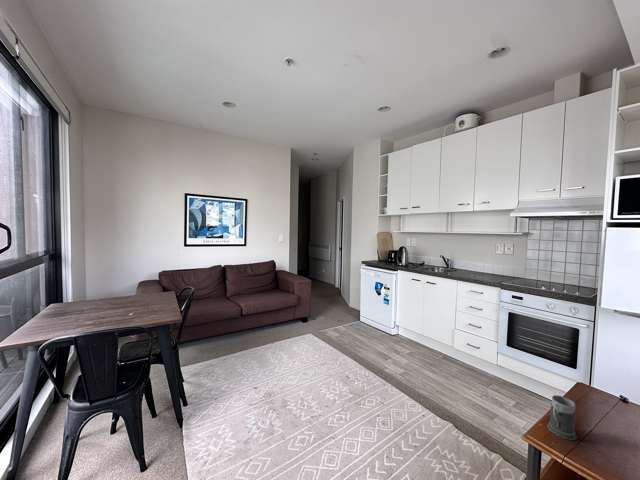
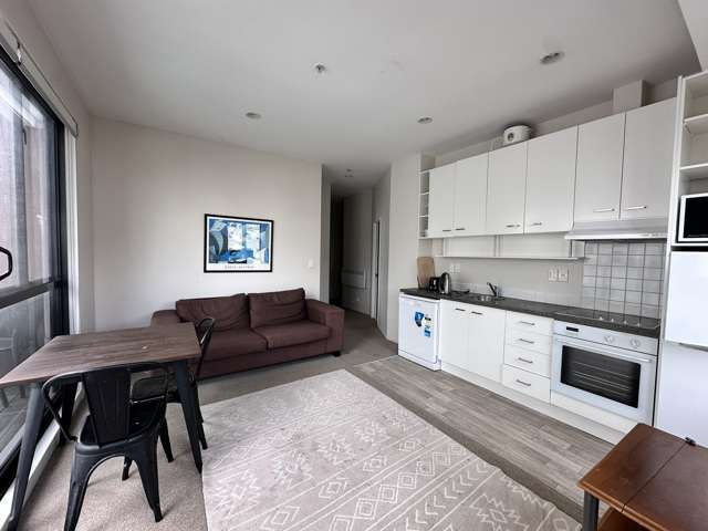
- mug [546,394,578,441]
